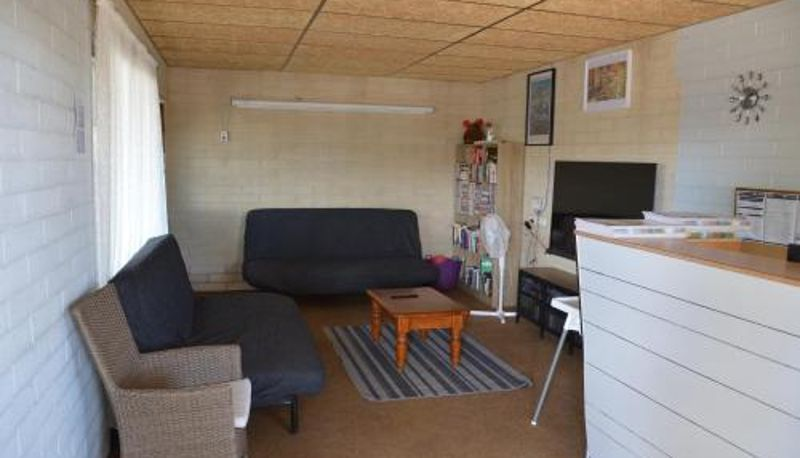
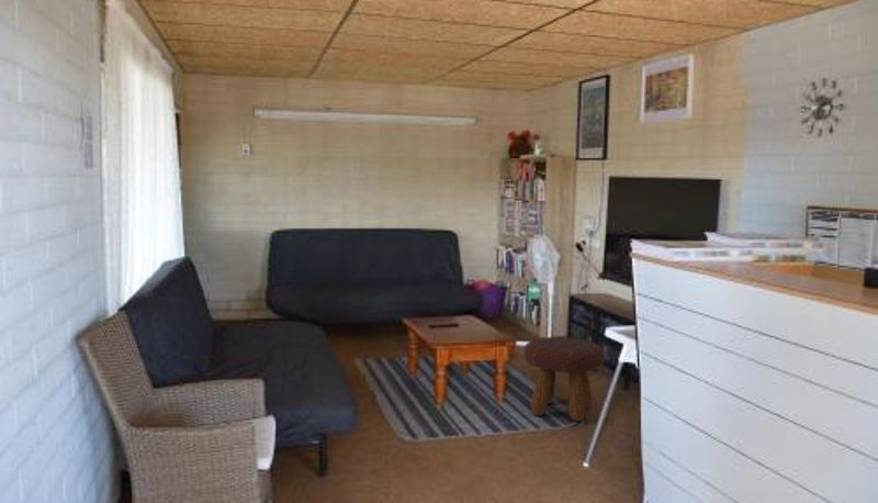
+ footstool [522,336,606,422]
